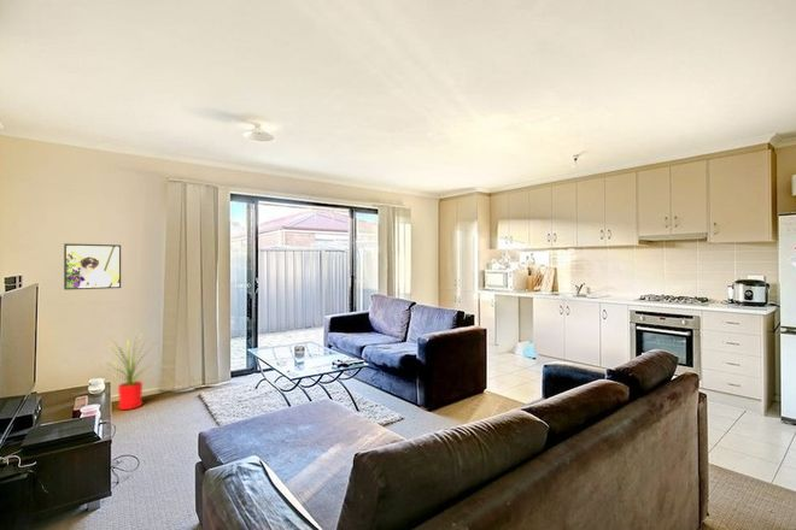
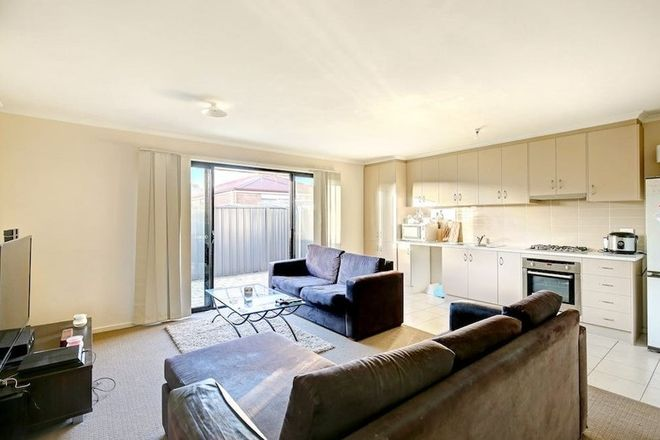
- house plant [96,331,160,411]
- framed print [63,242,122,290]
